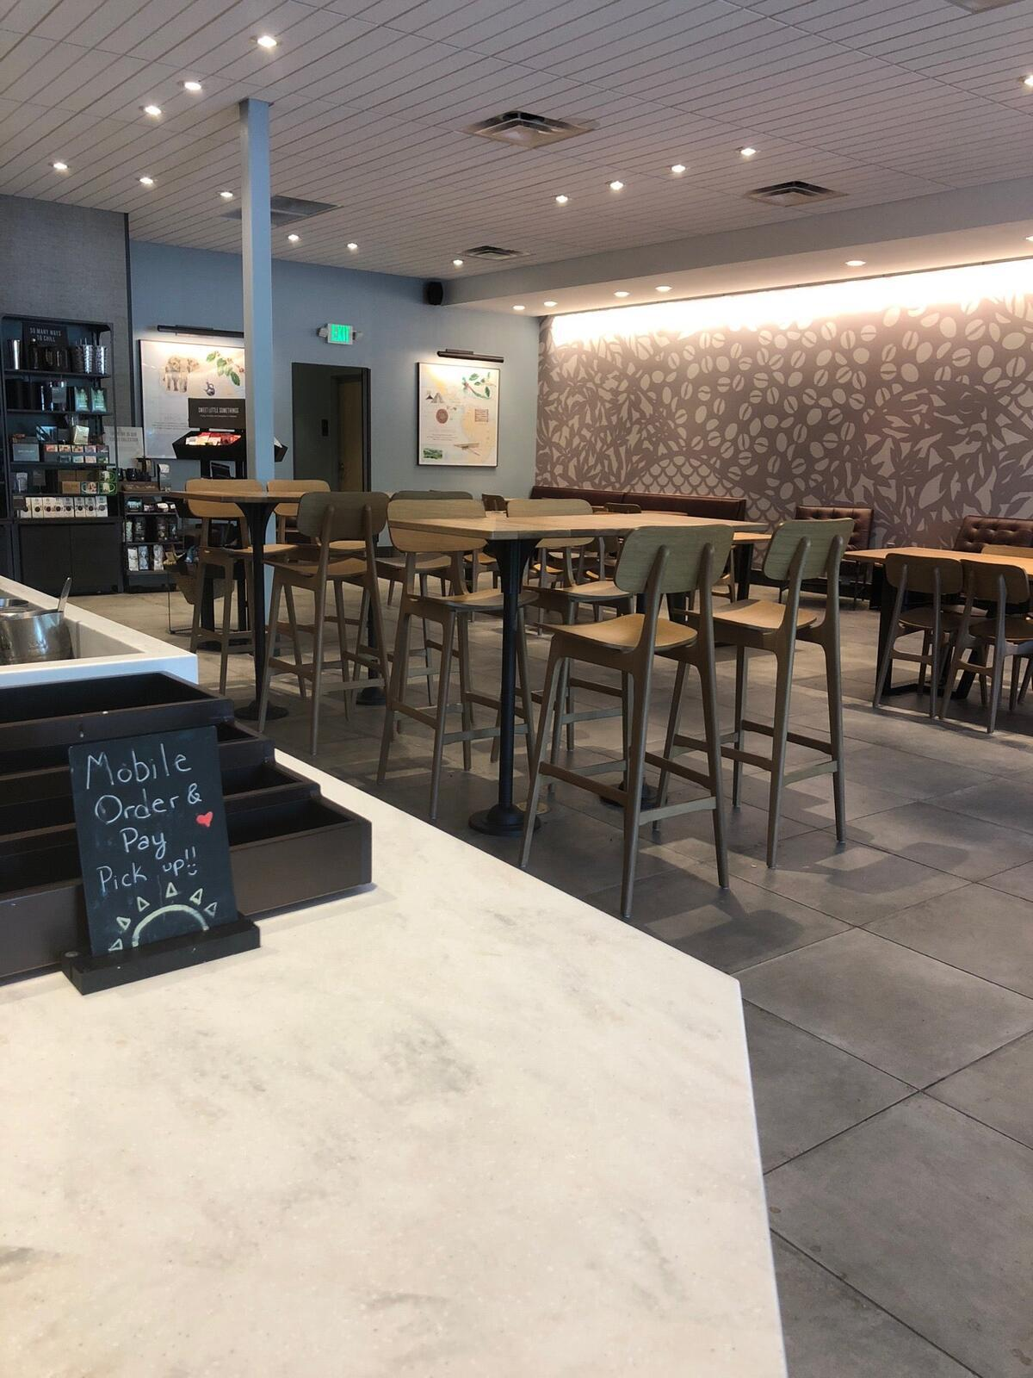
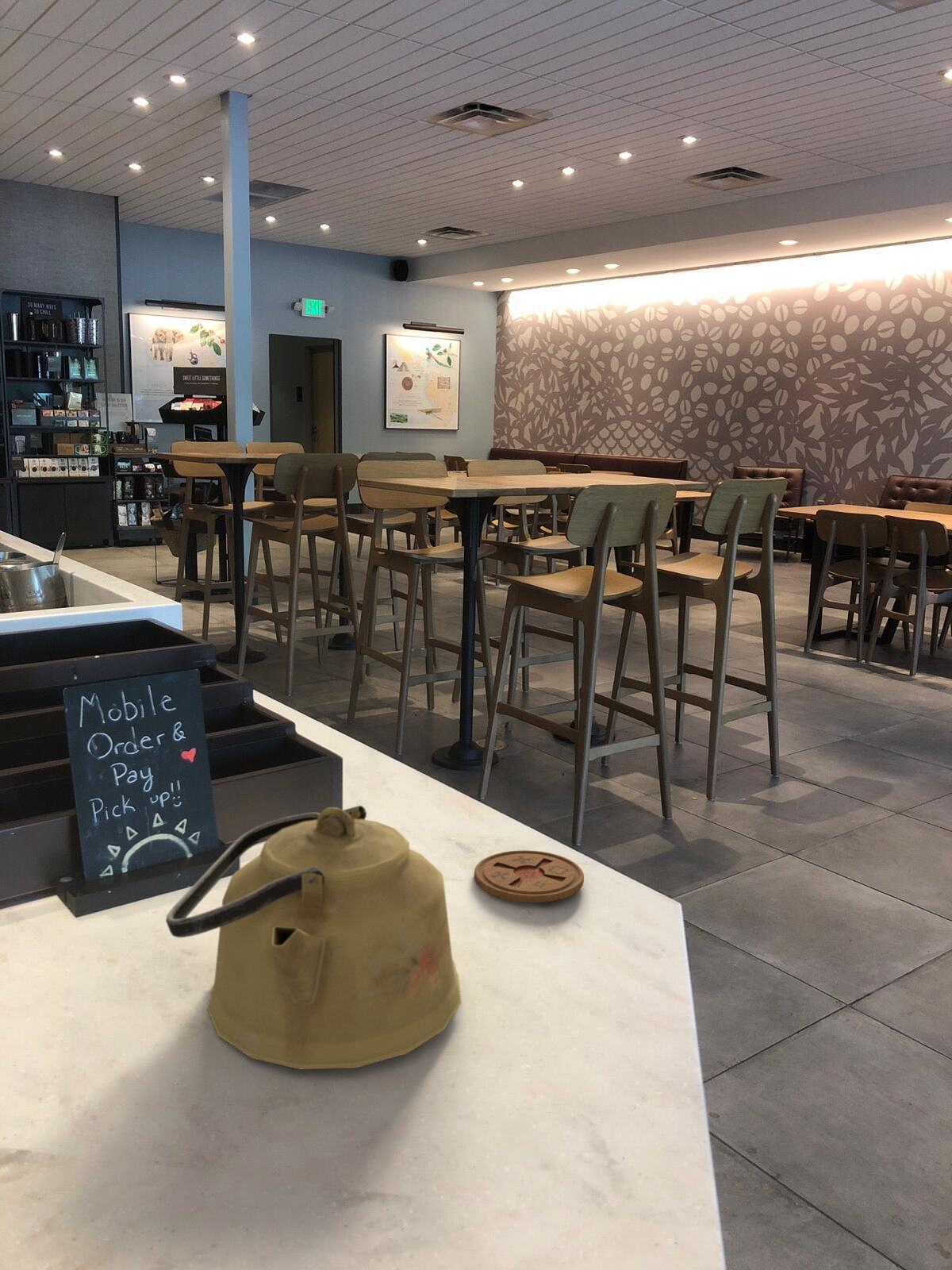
+ coaster [474,849,585,903]
+ kettle [165,805,463,1070]
